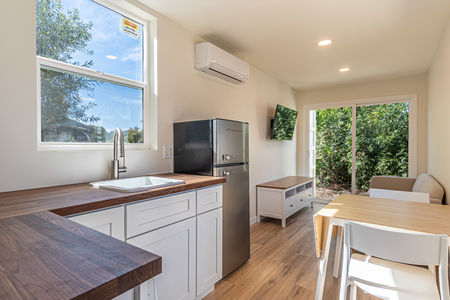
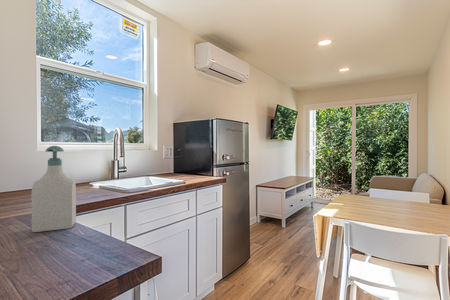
+ soap bottle [31,145,77,233]
